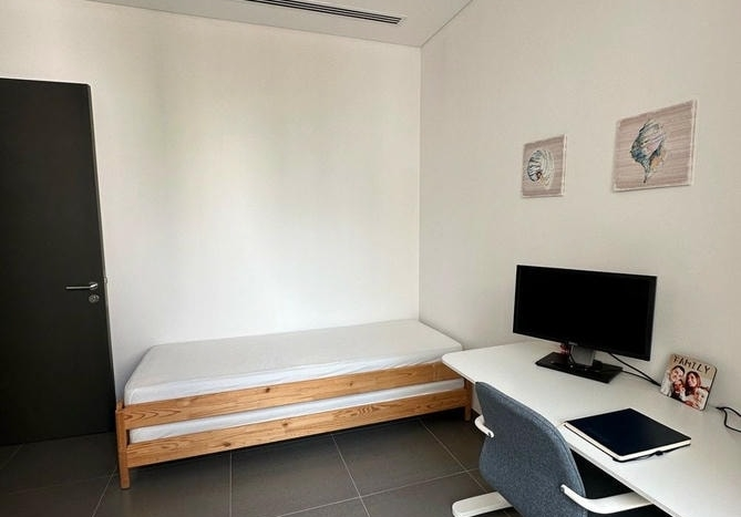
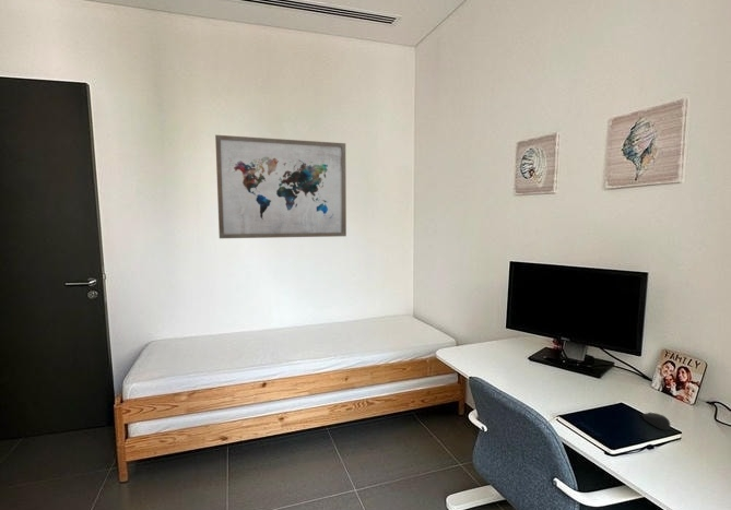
+ wall art [214,134,347,239]
+ computer mouse [641,412,671,431]
